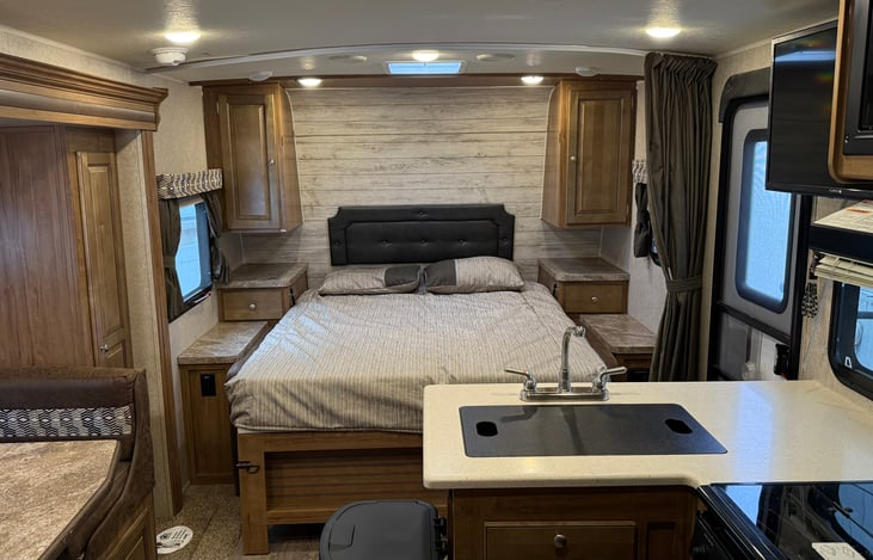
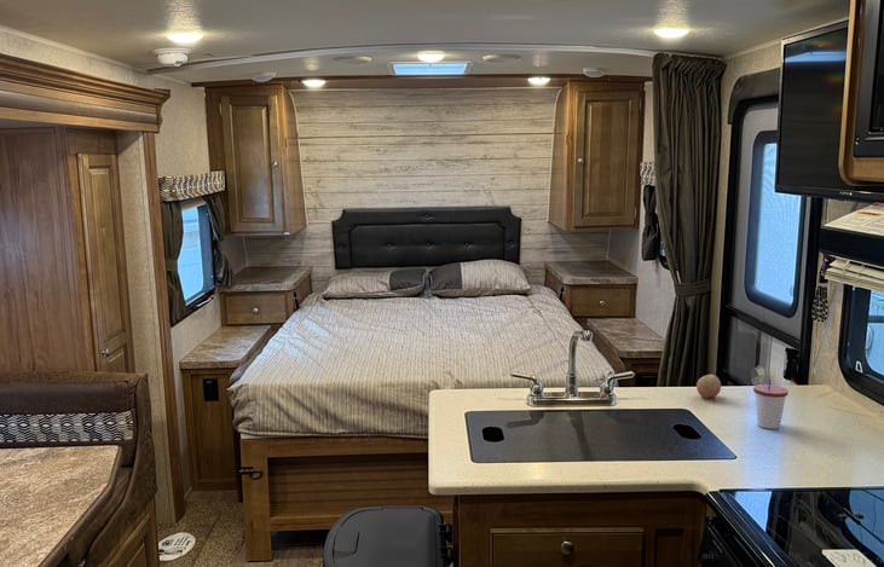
+ fruit [695,374,722,399]
+ cup [752,377,790,430]
